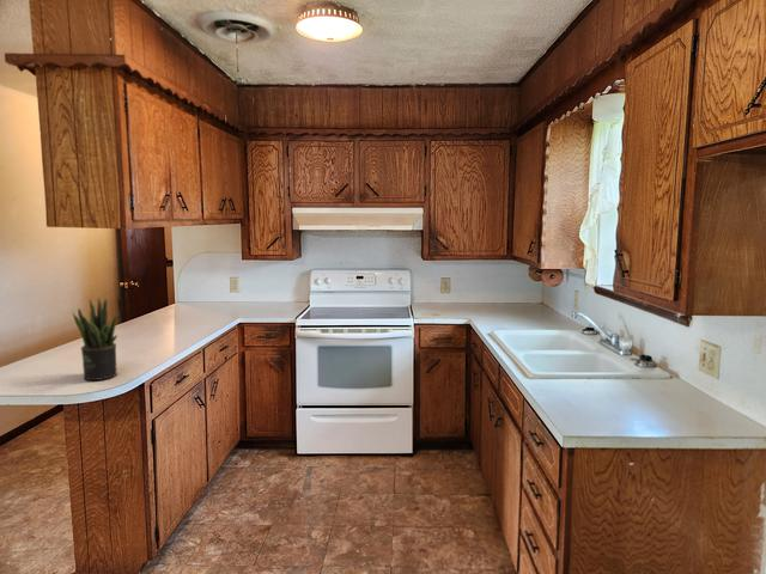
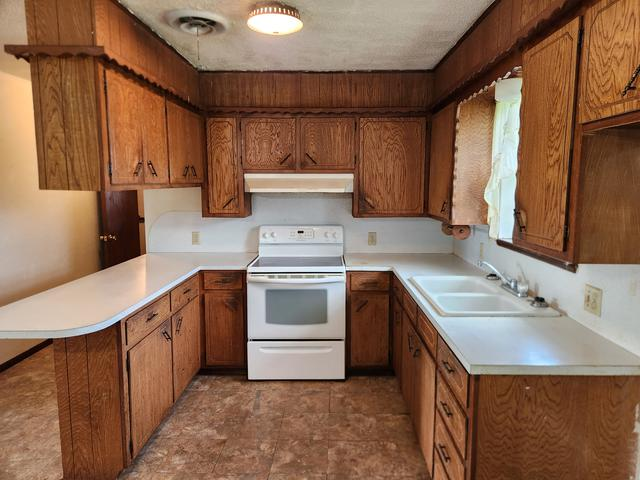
- potted plant [72,297,118,381]
